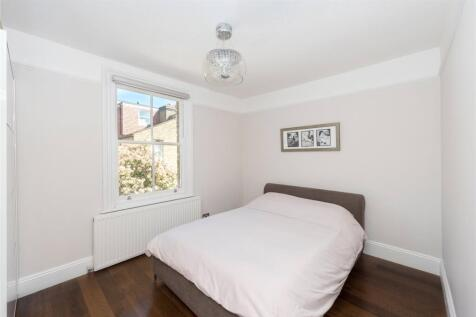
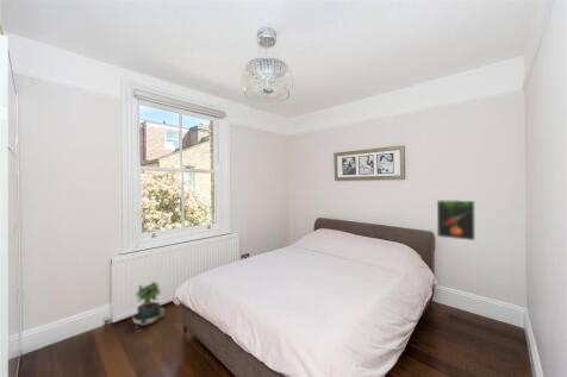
+ potted plant [131,279,166,333]
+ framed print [436,199,476,241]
